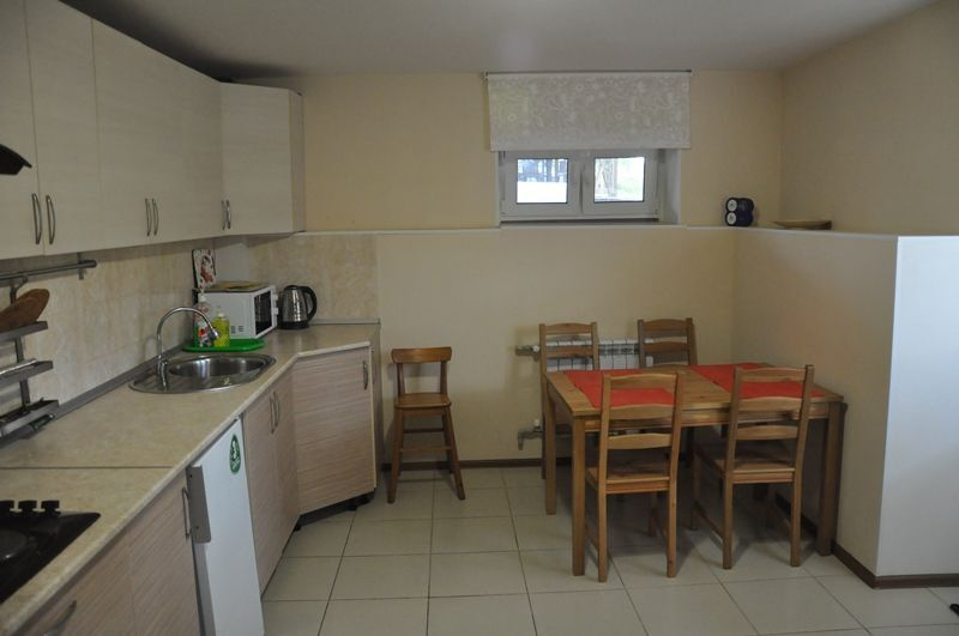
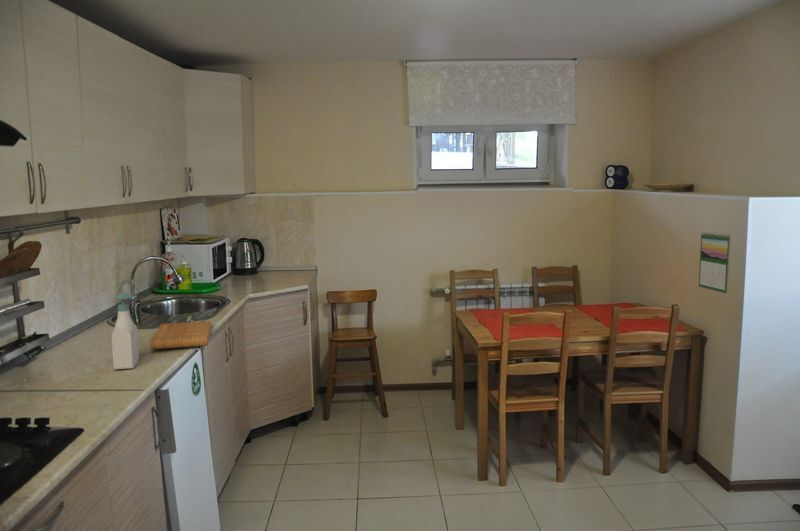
+ cutting board [149,320,213,350]
+ calendar [698,231,732,295]
+ soap bottle [111,292,140,371]
